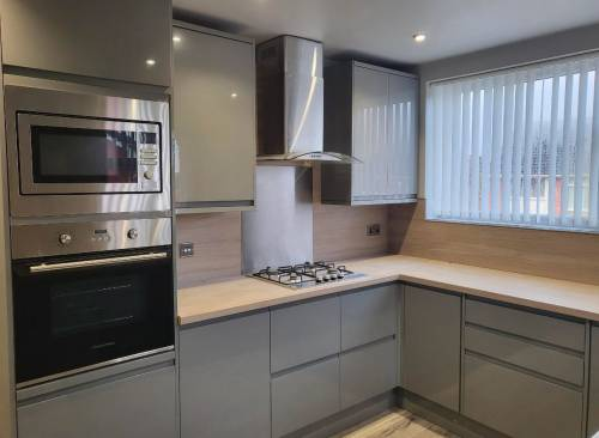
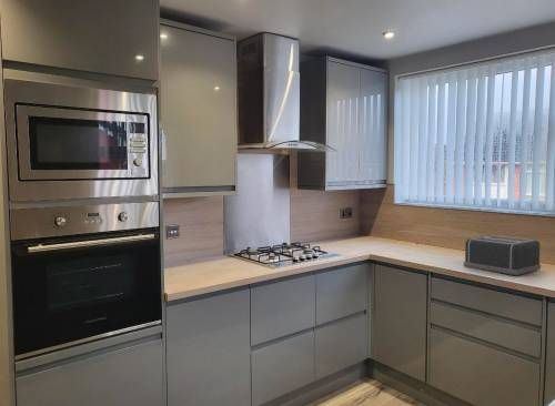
+ toaster [463,235,542,276]
